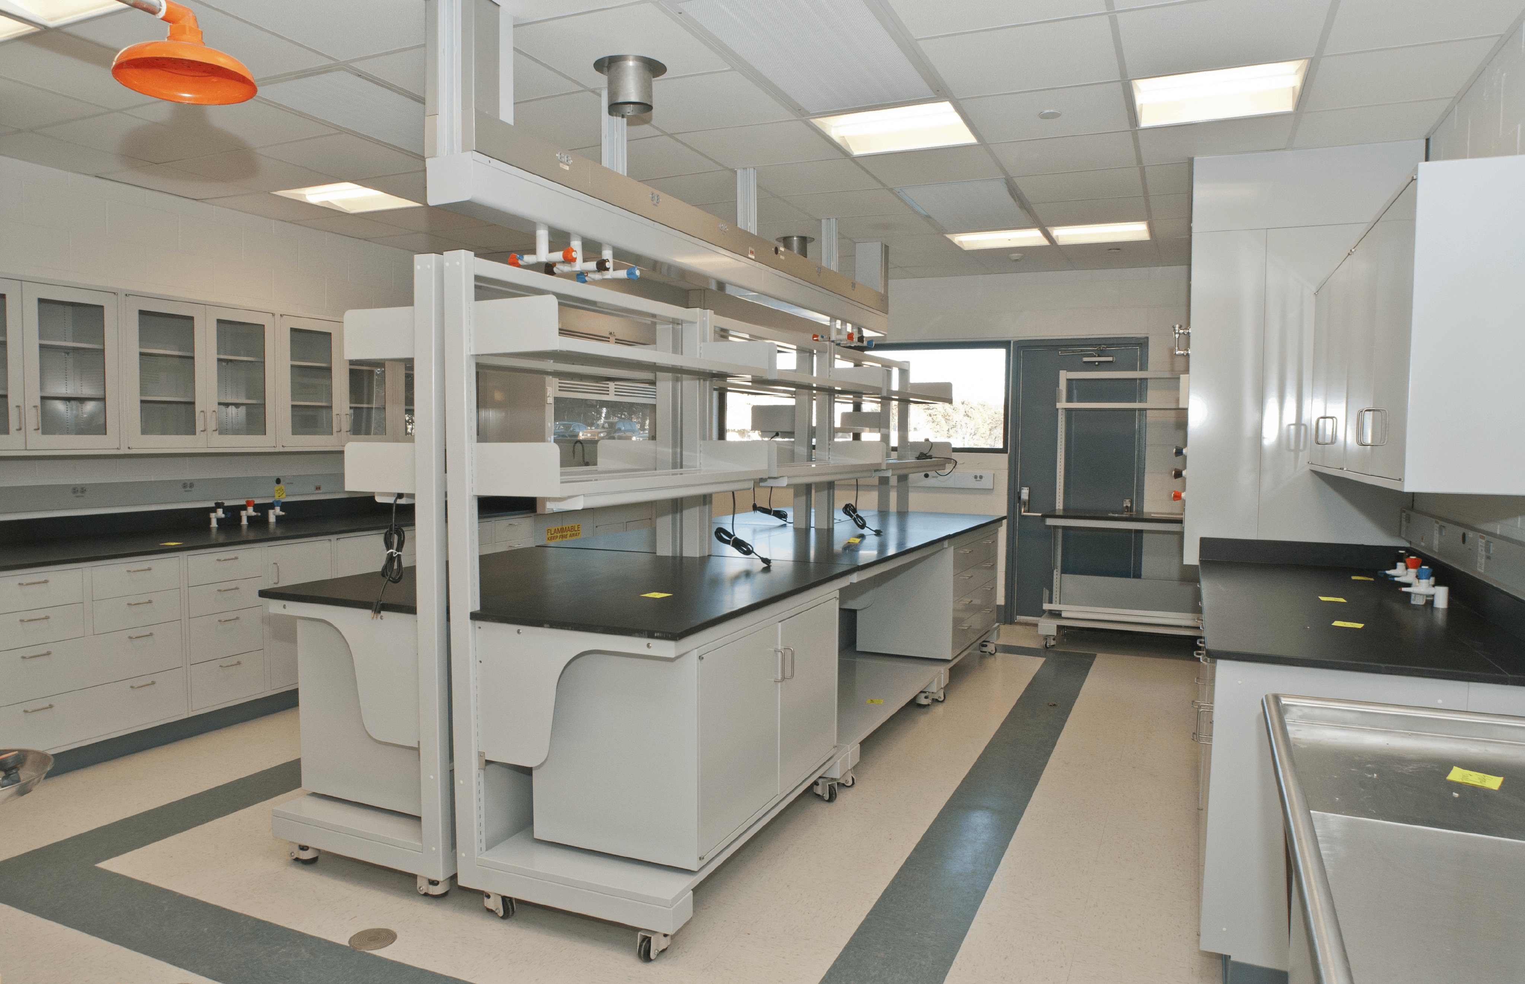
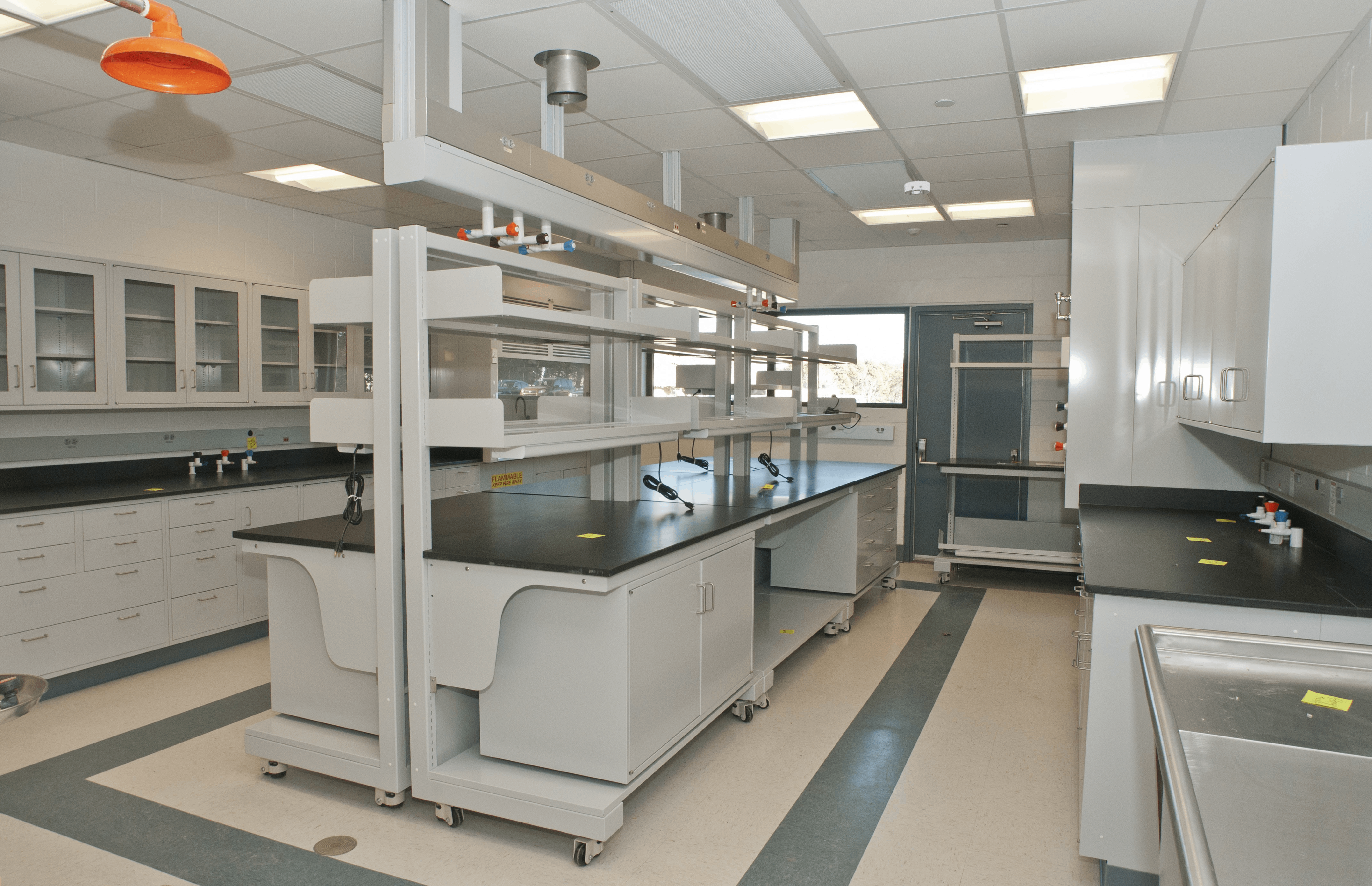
+ smoke detector [904,180,930,196]
